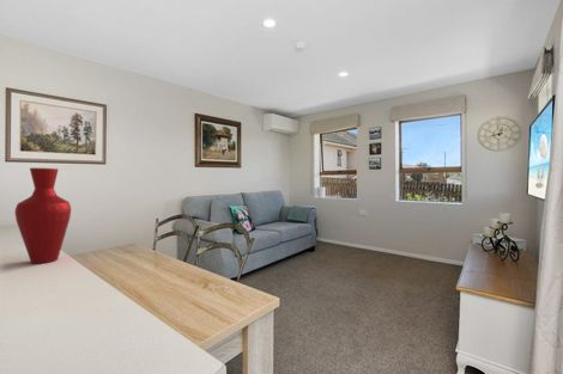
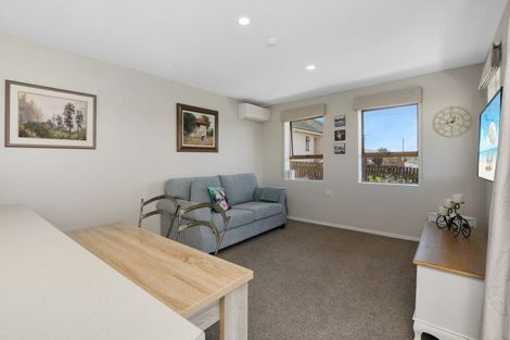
- vase [14,167,72,265]
